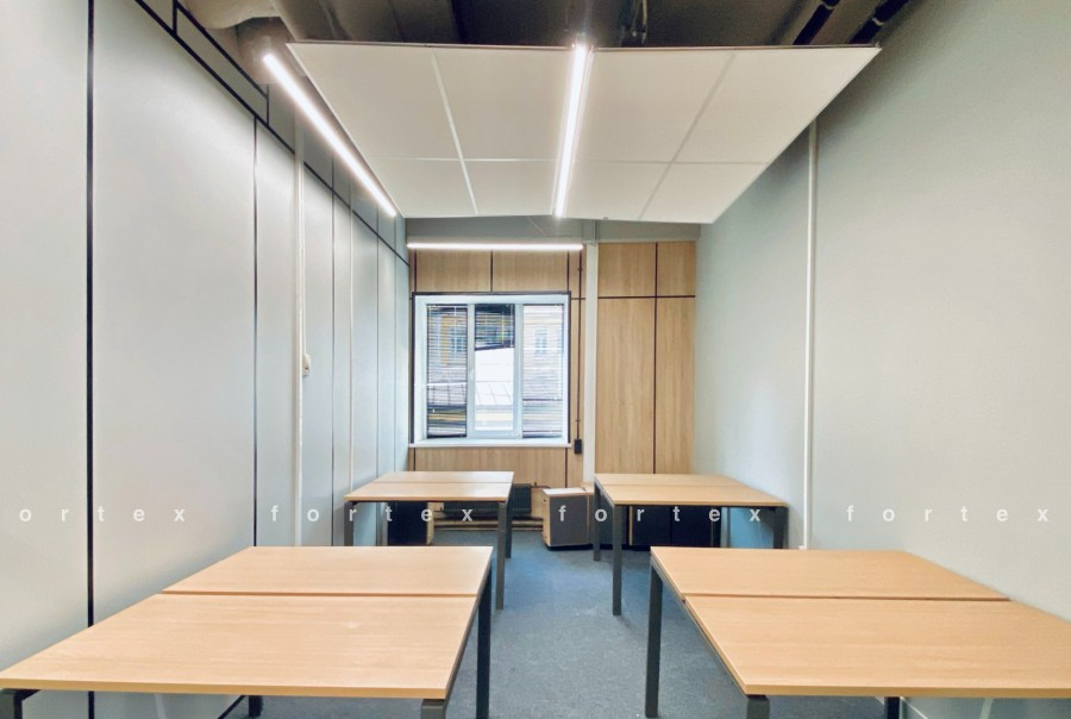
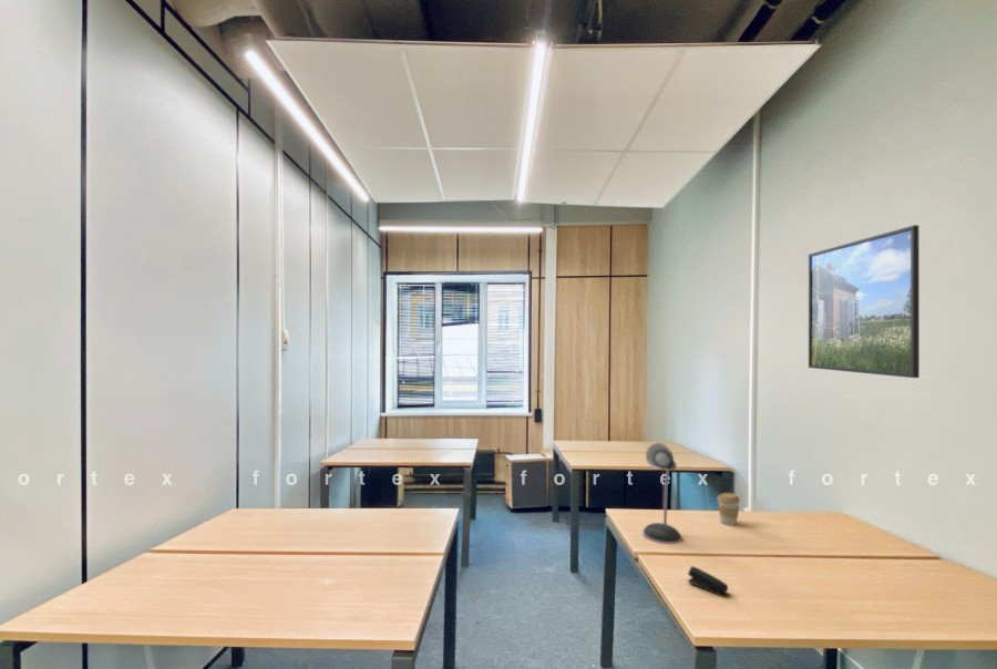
+ coffee cup [716,492,741,526]
+ desk lamp [643,442,682,545]
+ stapler [687,565,731,599]
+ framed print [808,224,921,379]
